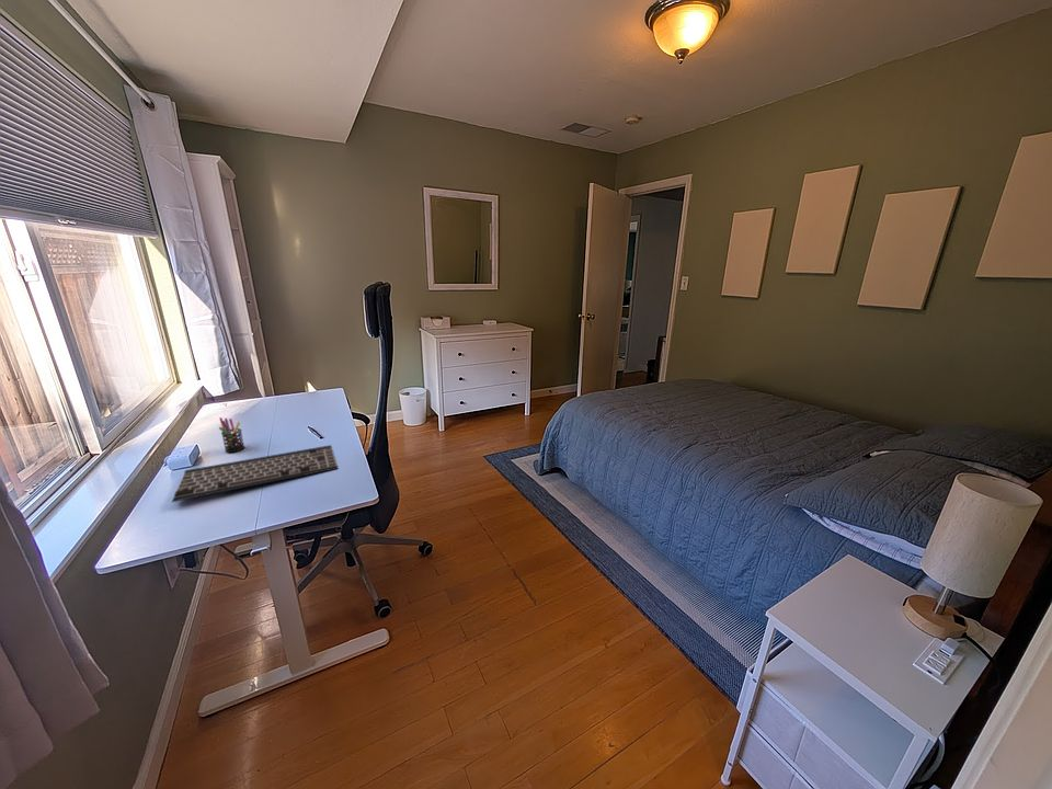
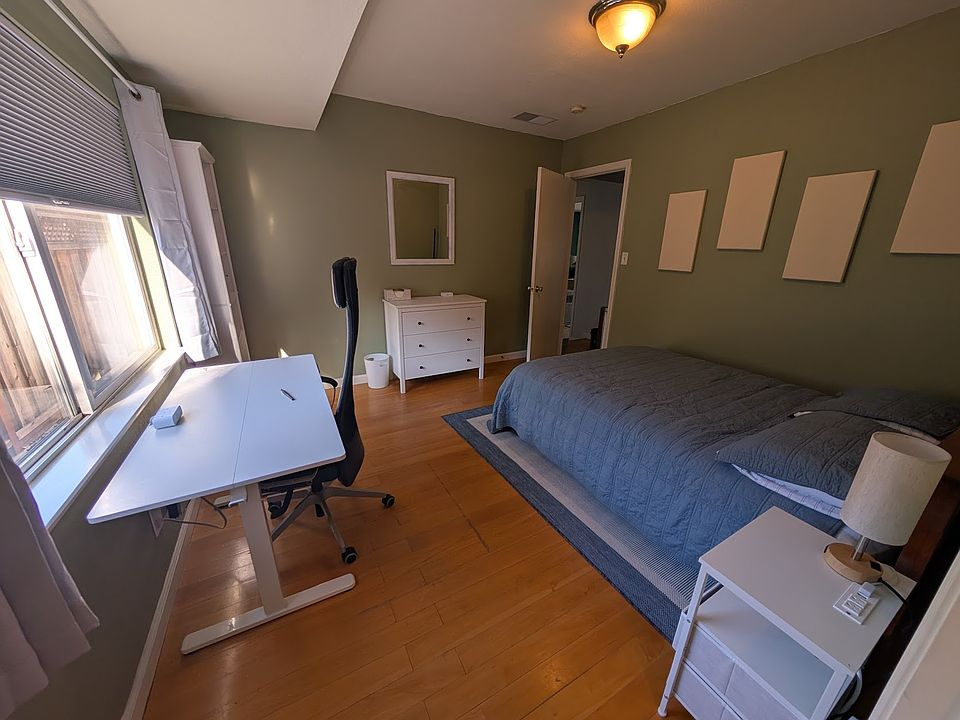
- keyboard [171,444,339,503]
- pen holder [218,416,245,454]
